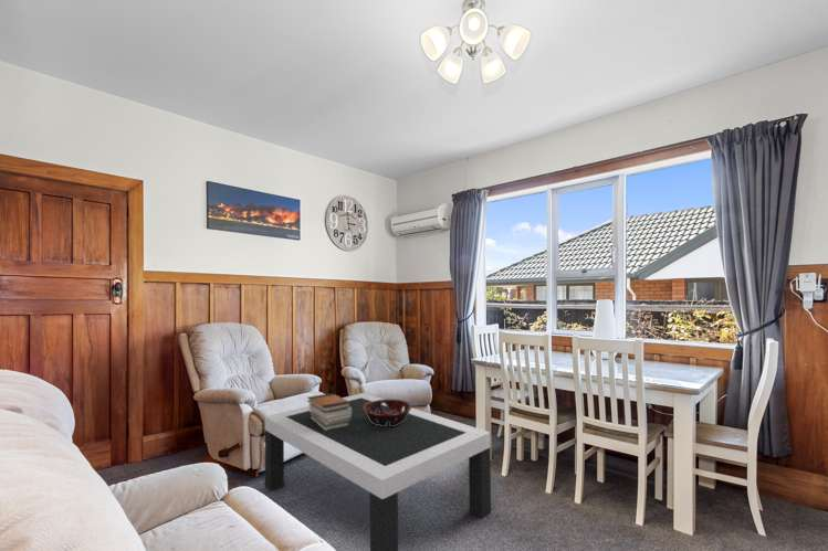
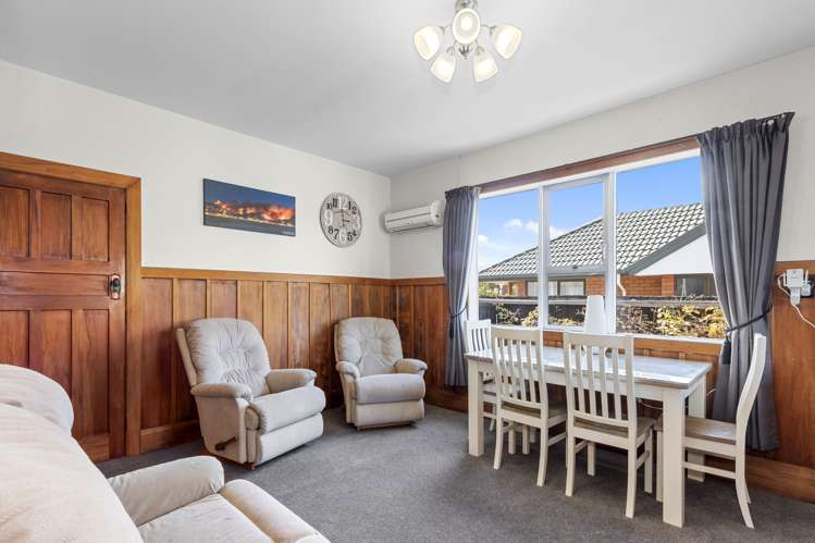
- decorative bowl [363,399,412,426]
- coffee table [264,392,492,551]
- book stack [306,392,352,431]
